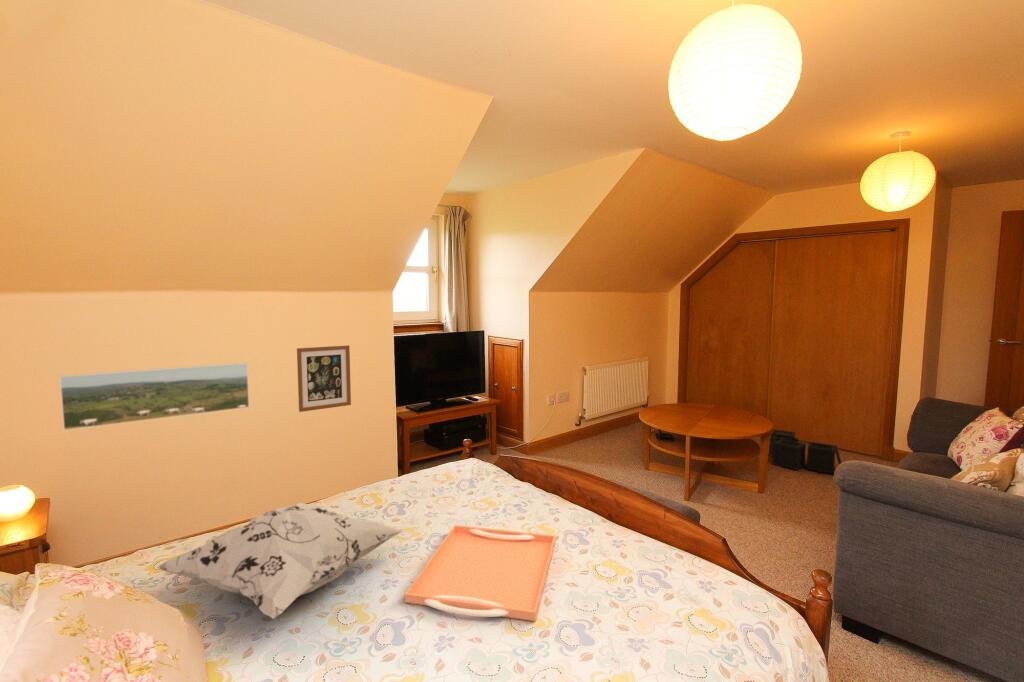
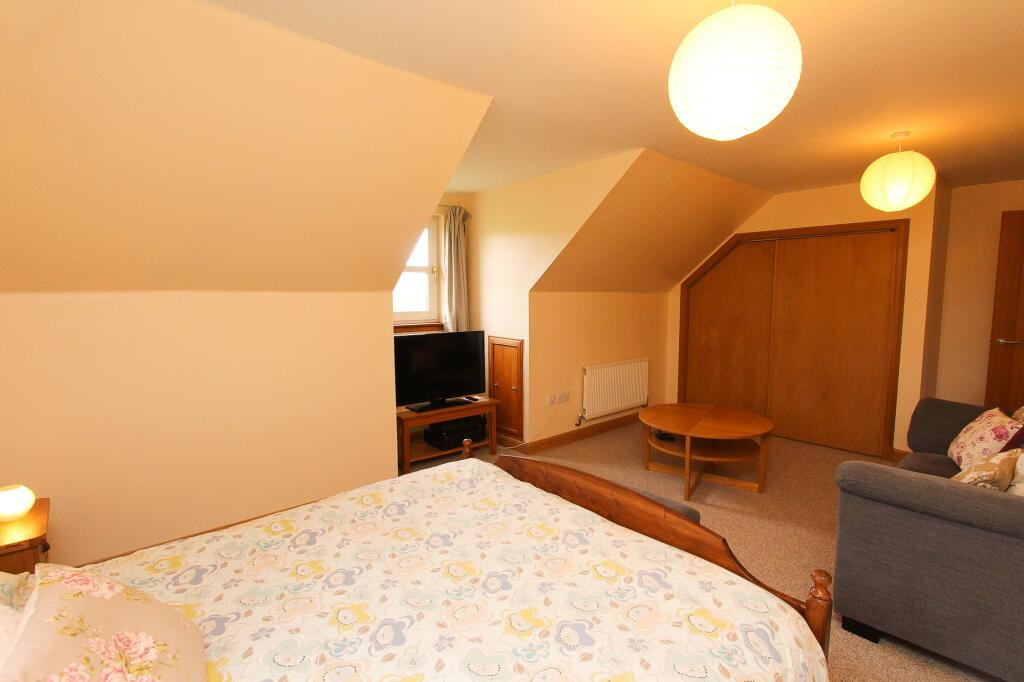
- serving tray [404,524,556,622]
- decorative pillow [155,502,404,620]
- storage bin [768,429,842,476]
- wall art [296,344,352,413]
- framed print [58,361,251,432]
